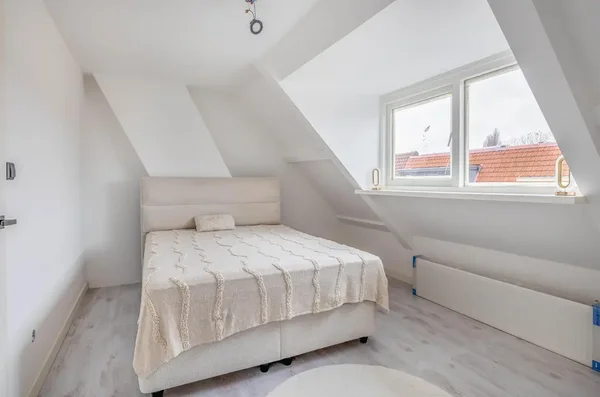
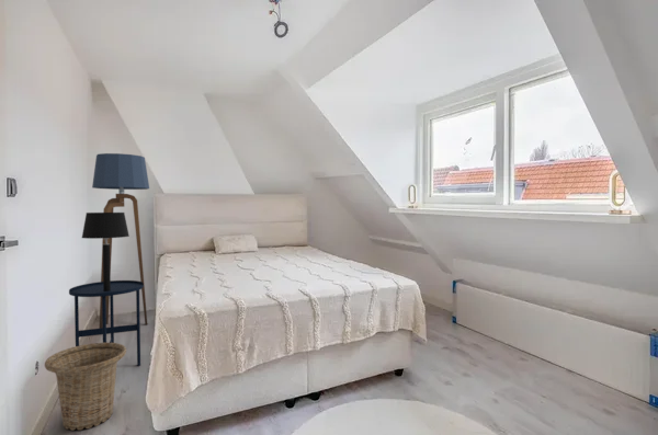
+ side table [68,279,145,367]
+ floor lamp [91,152,150,329]
+ table lamp [81,211,131,291]
+ basket [44,342,127,432]
